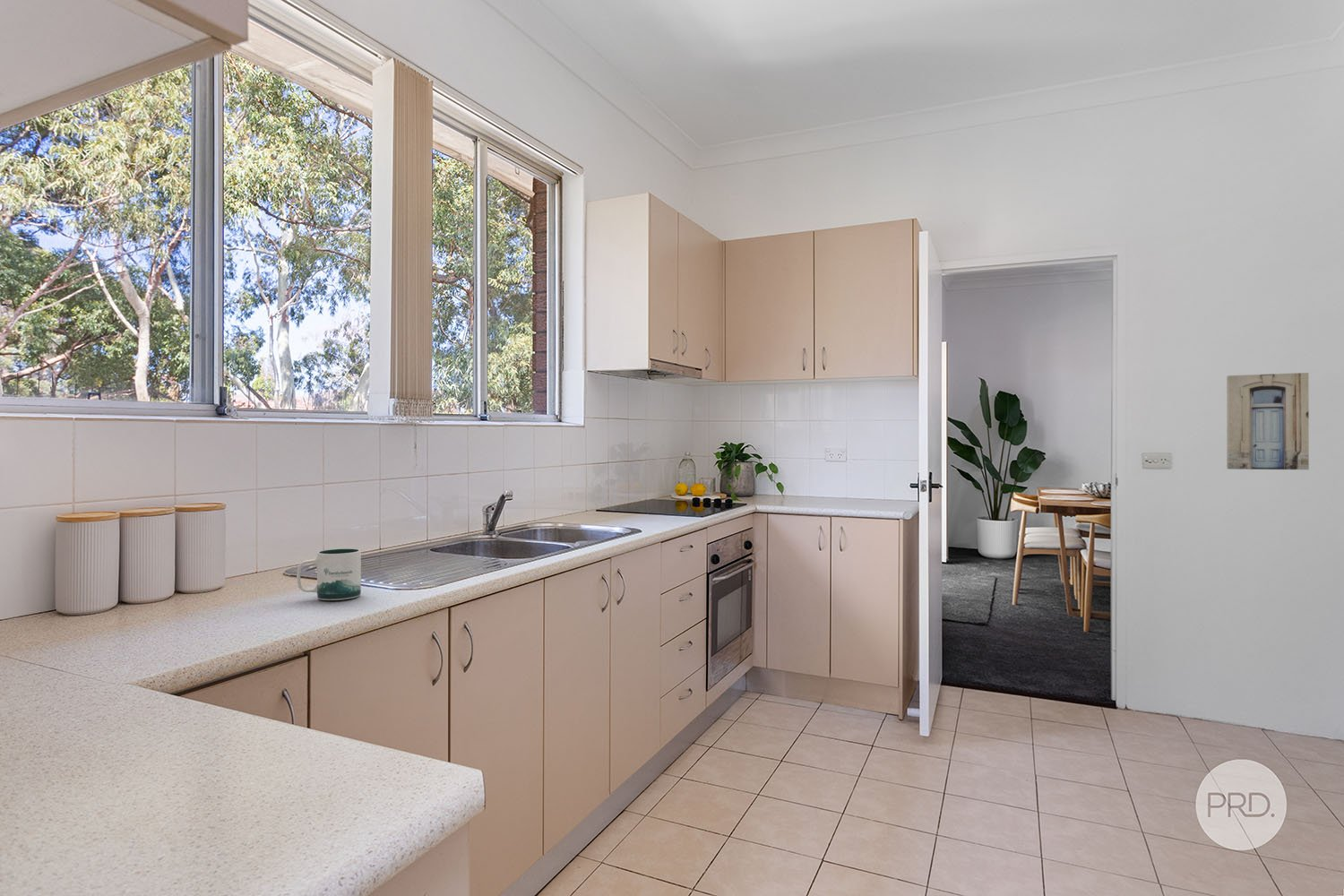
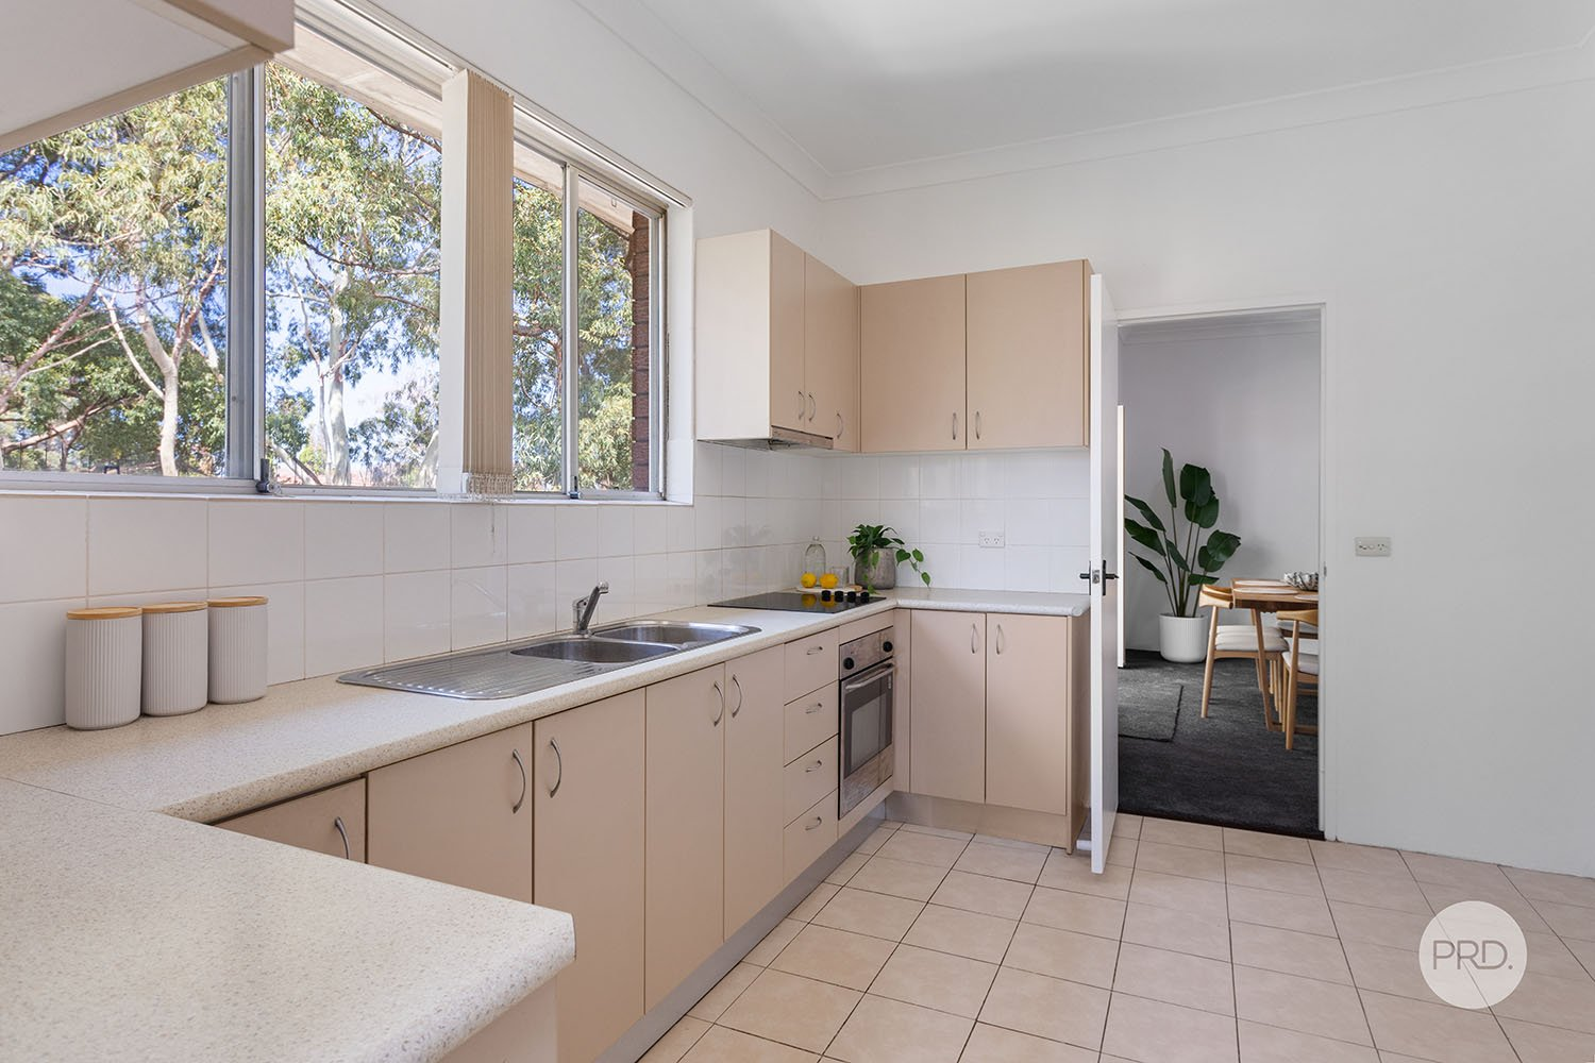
- wall art [1226,372,1310,470]
- mug [296,547,362,601]
